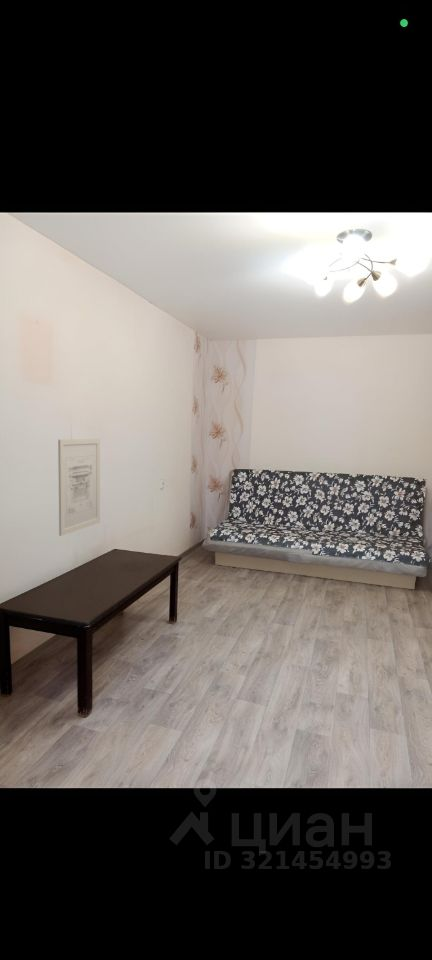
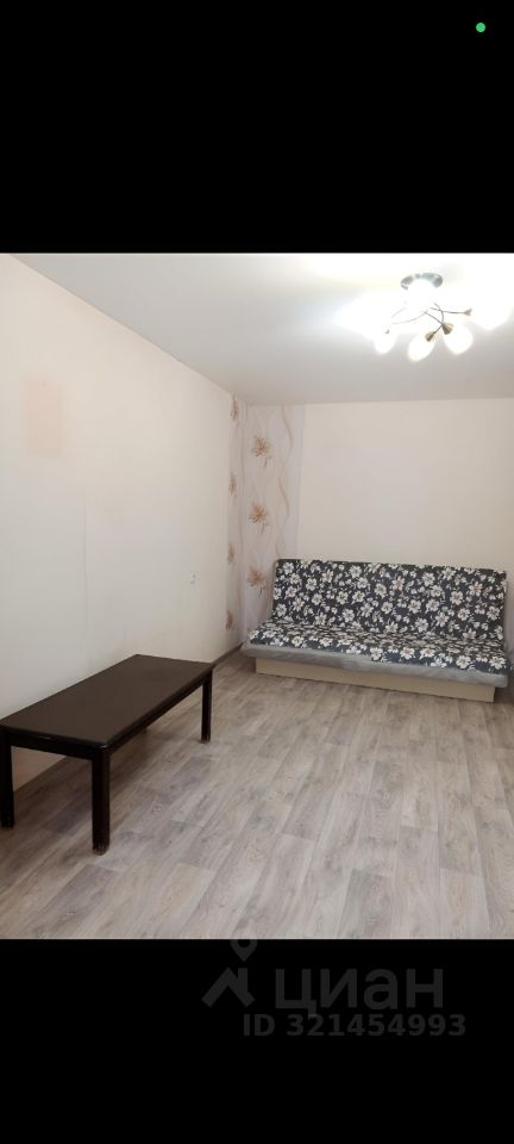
- wall art [57,438,101,537]
